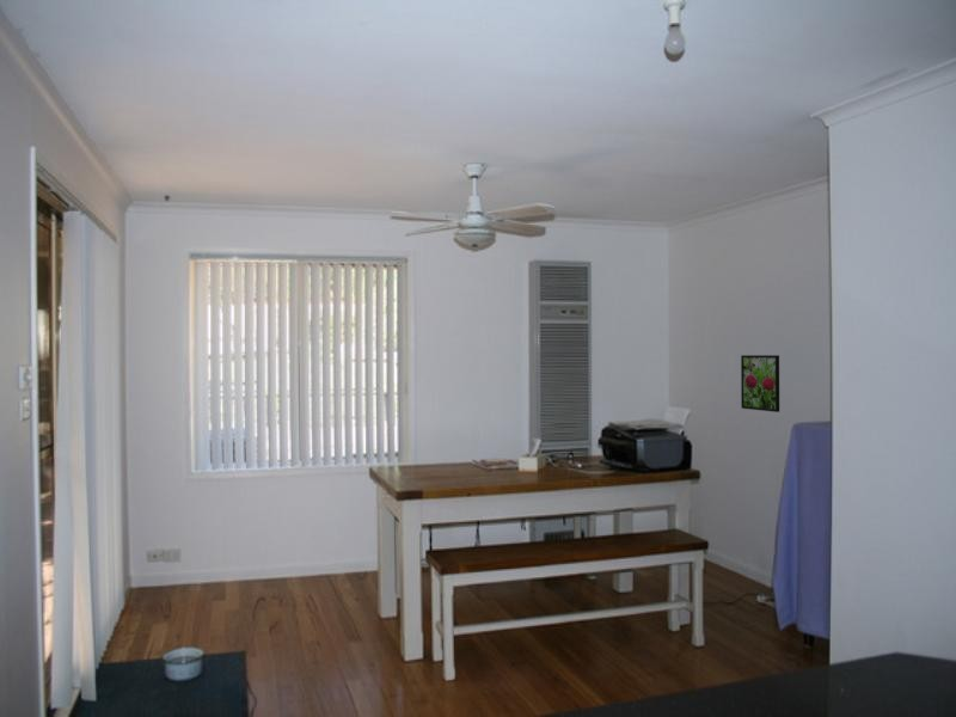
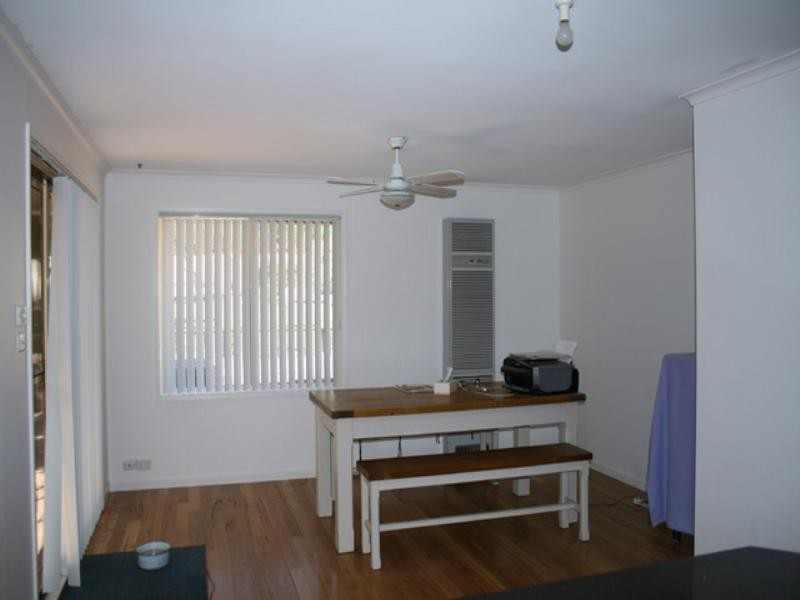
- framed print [740,354,780,413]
